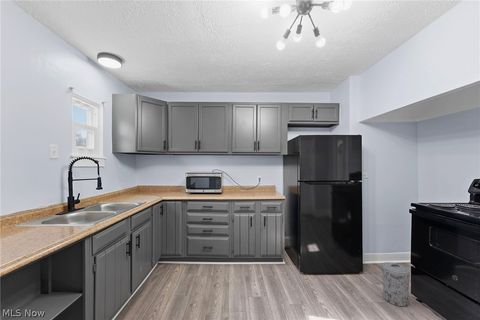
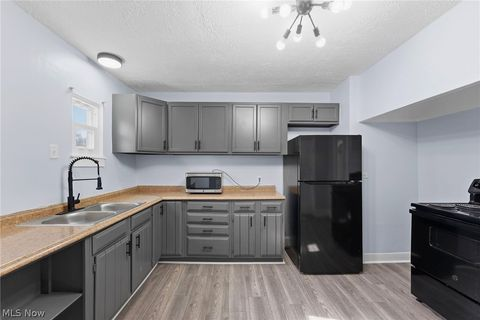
- trash can [380,261,411,308]
